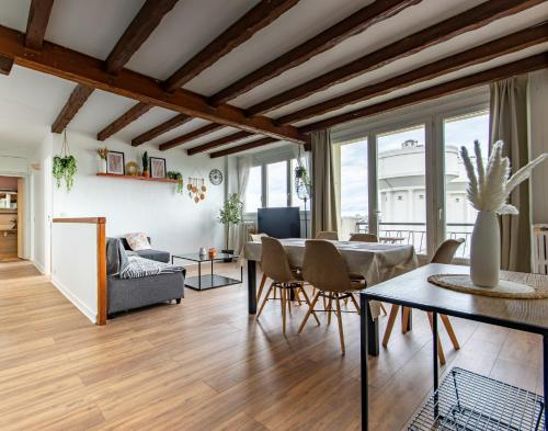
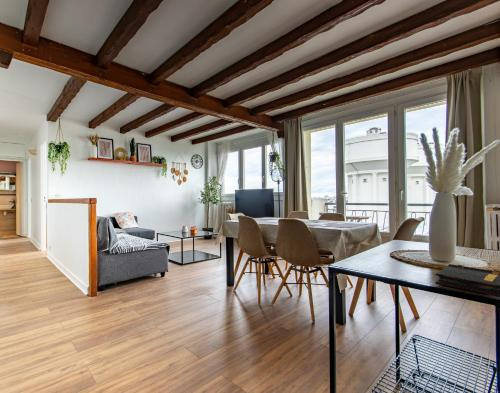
+ book [435,263,500,298]
